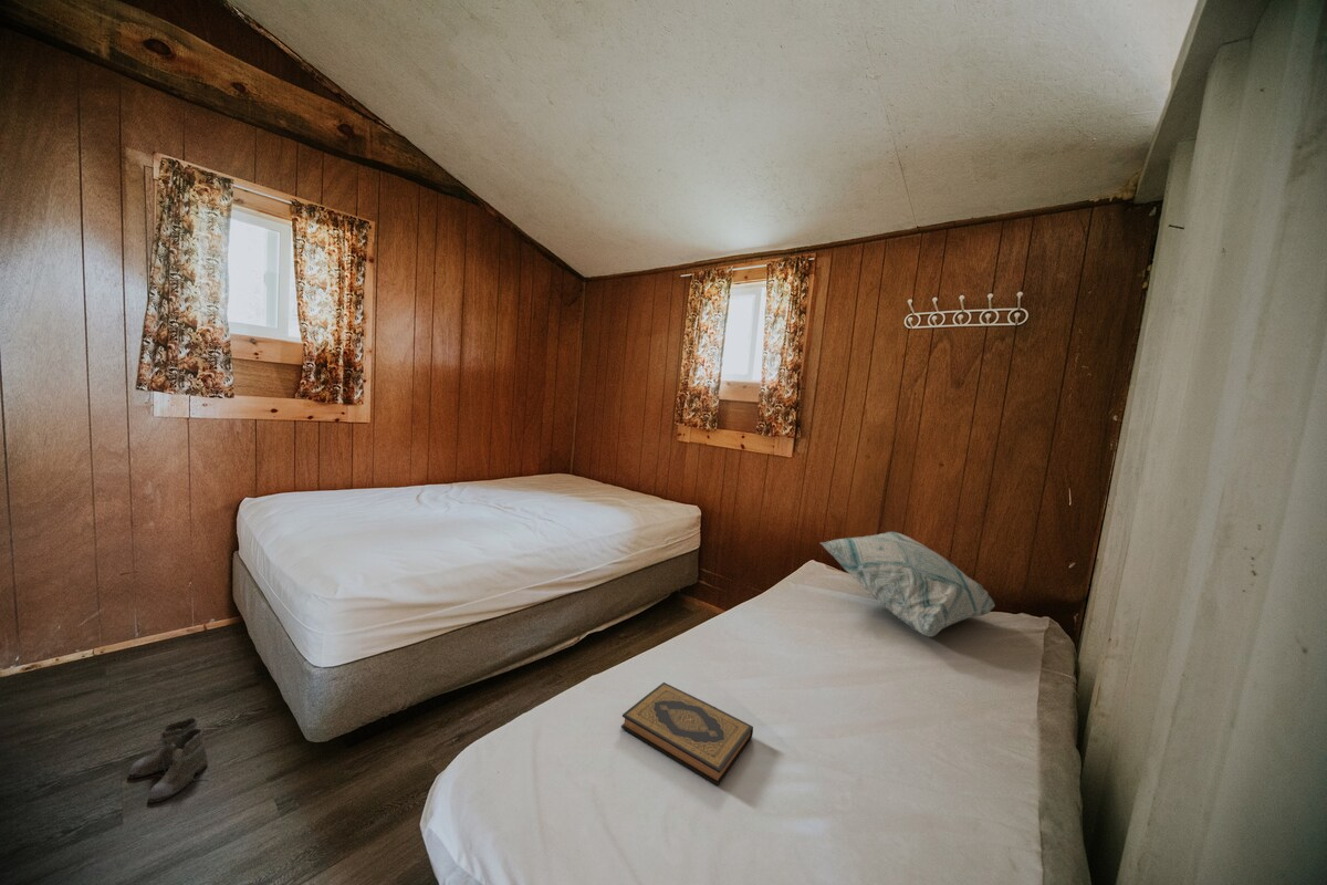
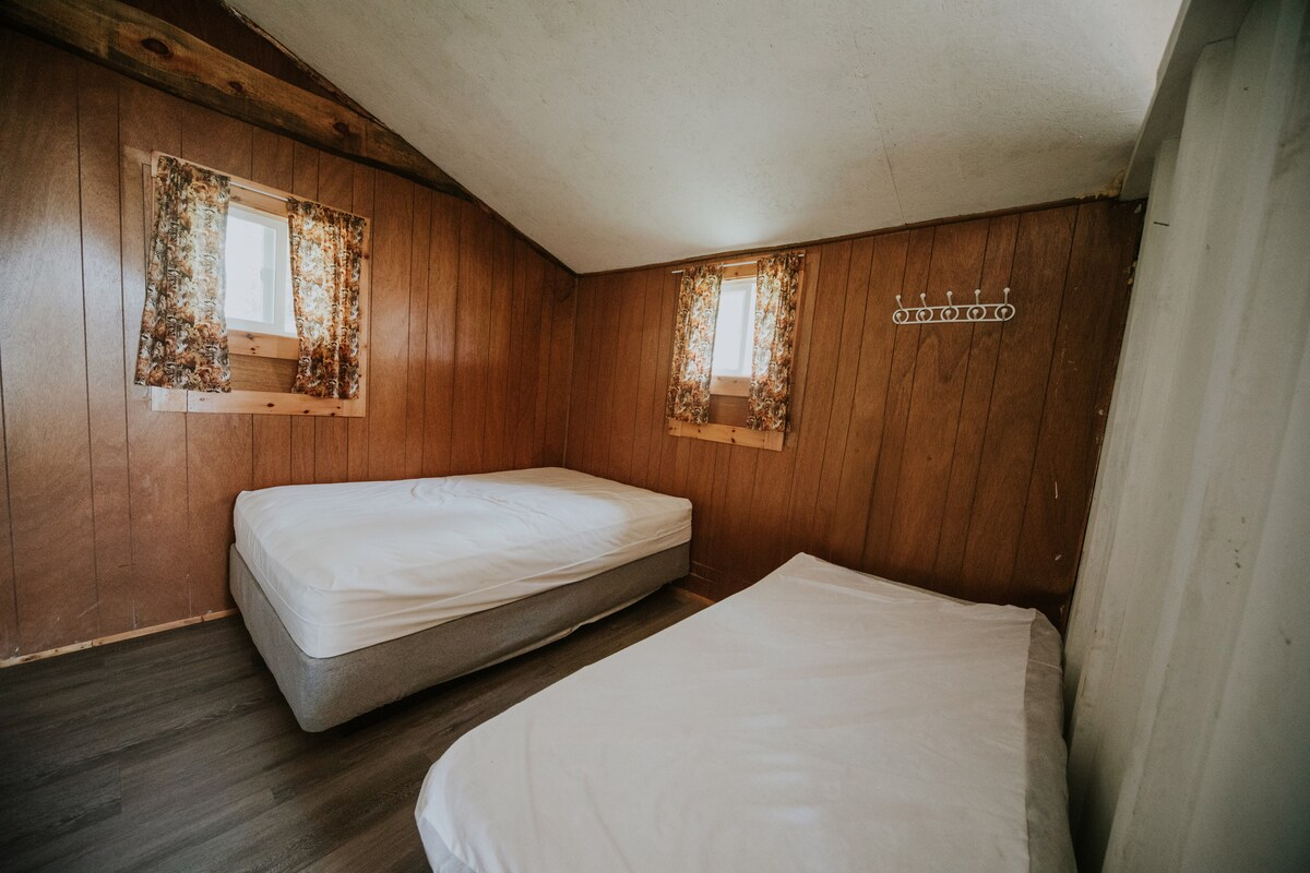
- hardback book [620,681,754,787]
- decorative pillow [819,531,996,638]
- boots [127,716,209,804]
